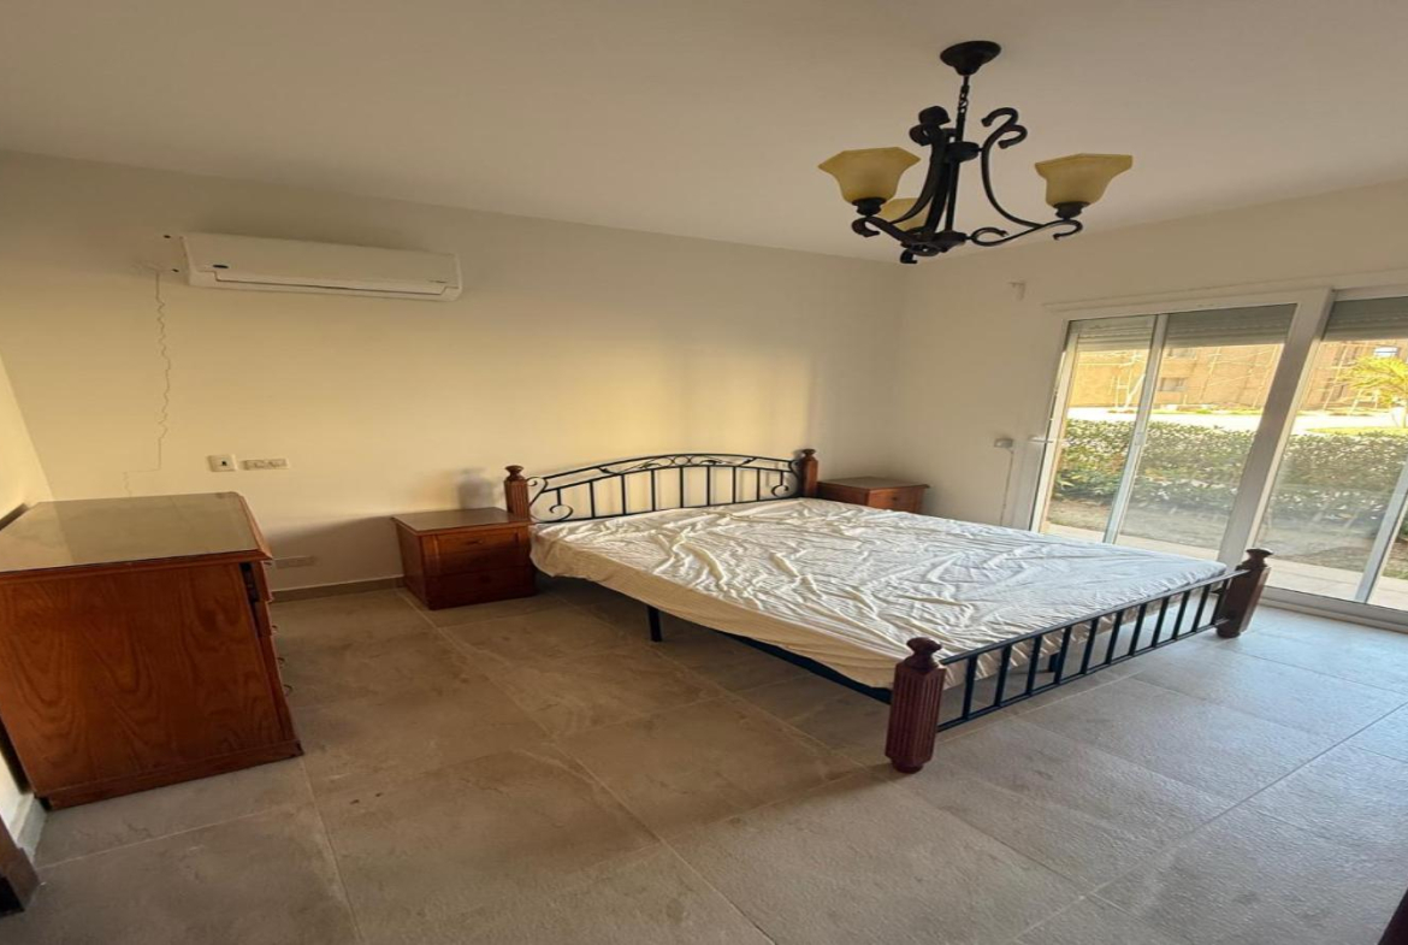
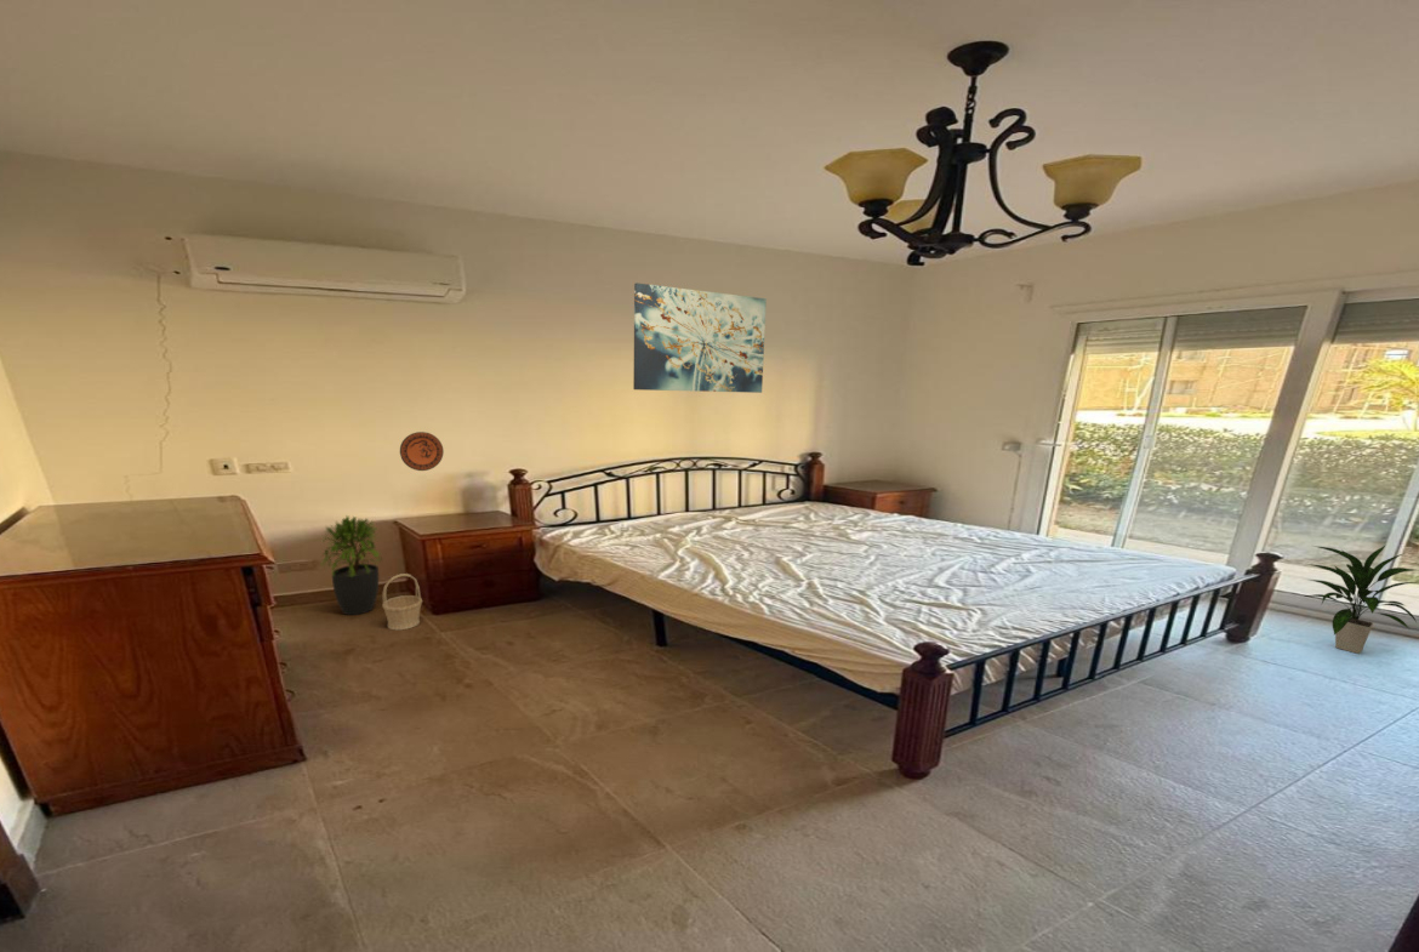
+ potted plant [318,515,384,616]
+ decorative plate [399,431,445,472]
+ indoor plant [1299,543,1418,655]
+ basket [381,572,423,631]
+ wall art [632,281,768,394]
